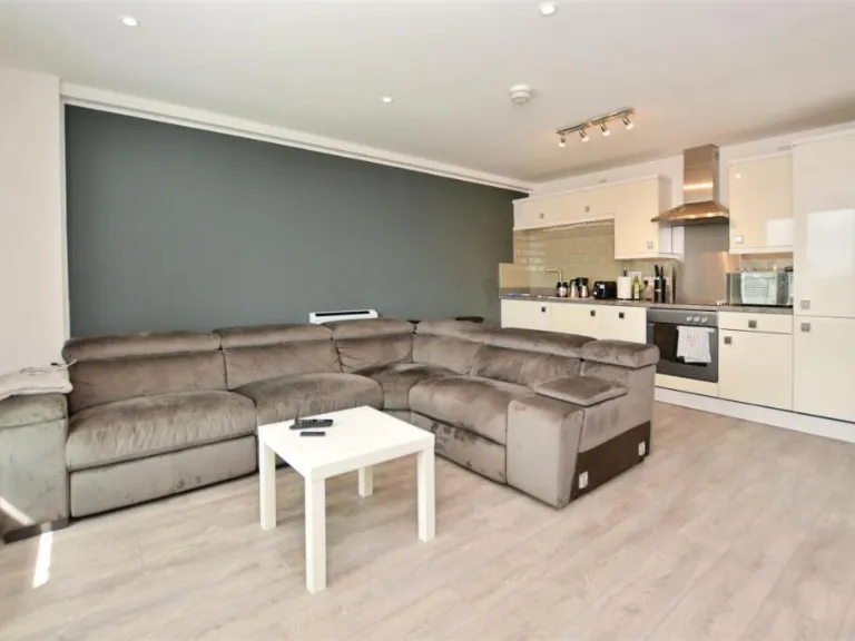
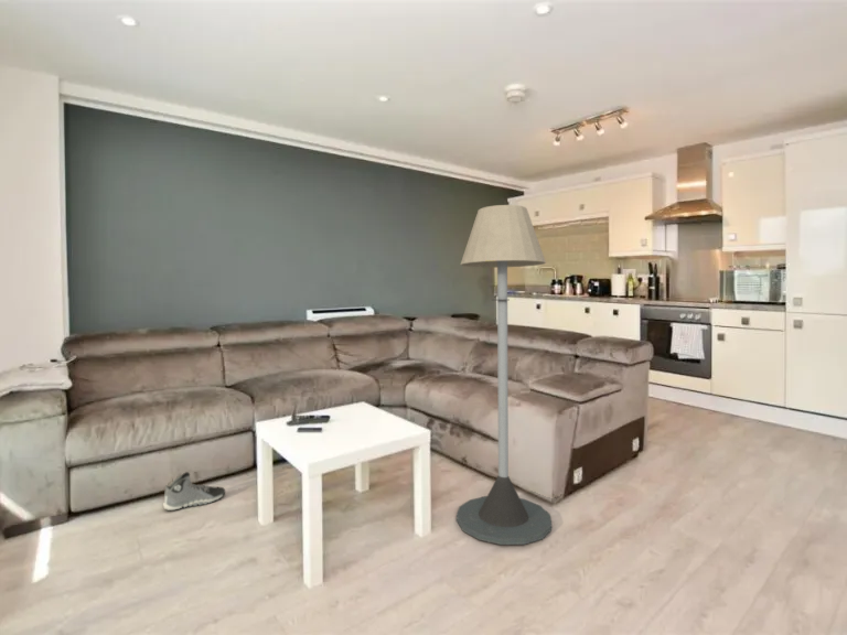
+ floor lamp [455,204,553,546]
+ sneaker [162,471,226,512]
